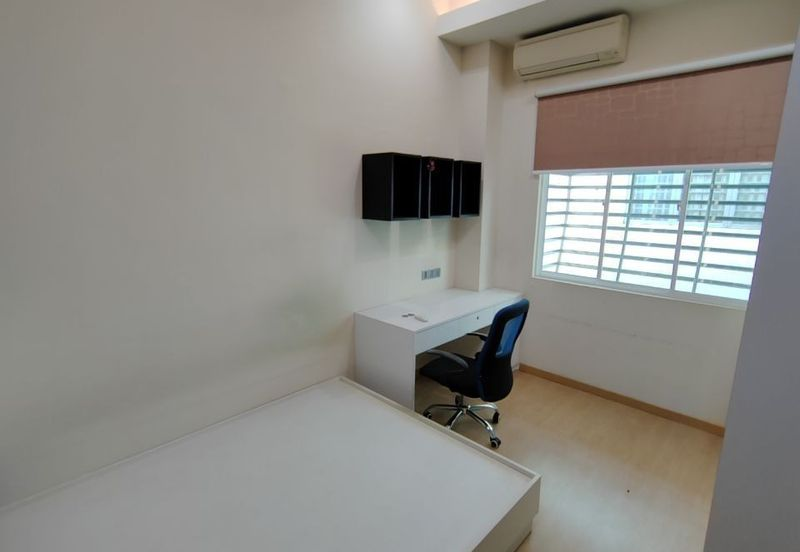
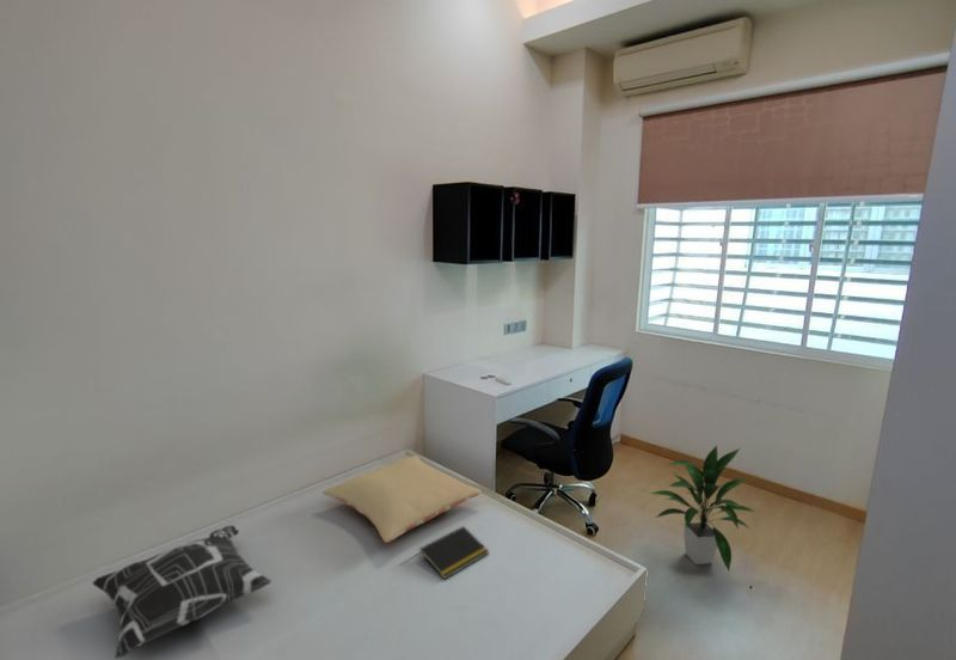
+ notepad [417,525,490,580]
+ decorative pillow [91,525,272,660]
+ indoor plant [648,445,756,572]
+ pillow [321,454,483,544]
